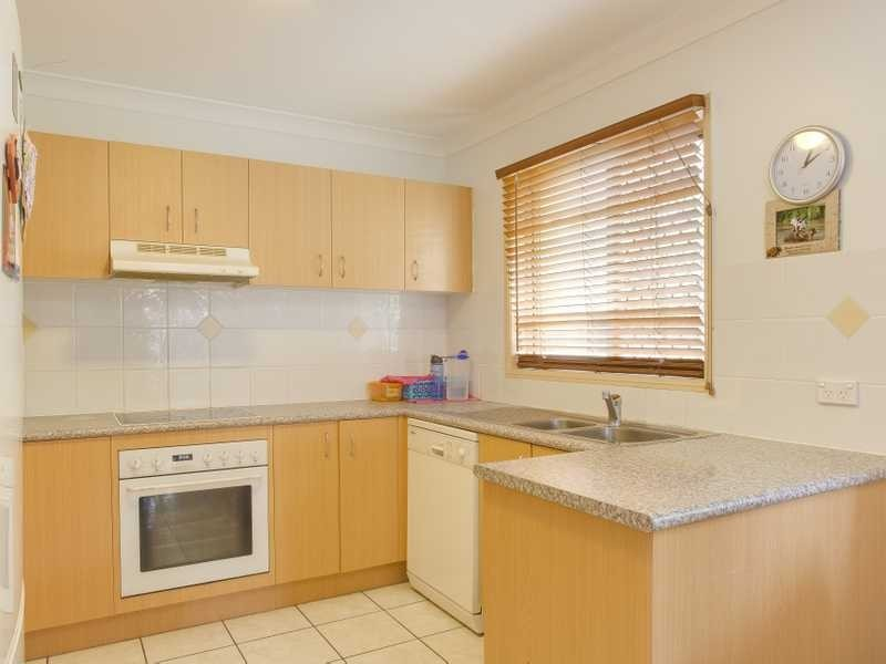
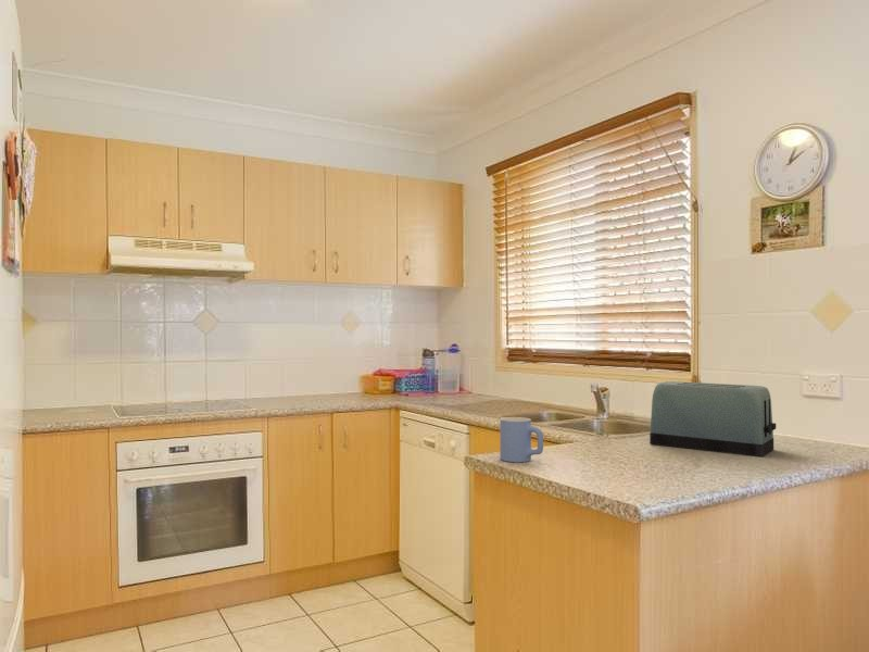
+ mug [500,416,544,463]
+ toaster [648,380,777,457]
